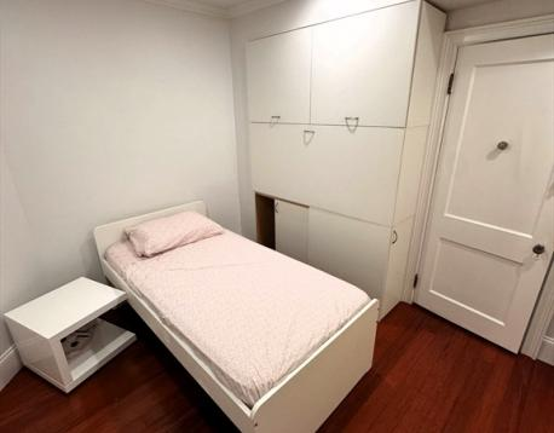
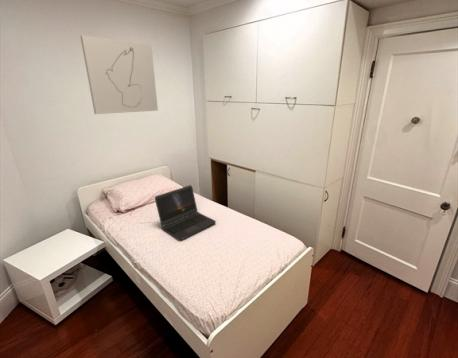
+ wall art [79,34,159,115]
+ laptop computer [154,184,217,241]
